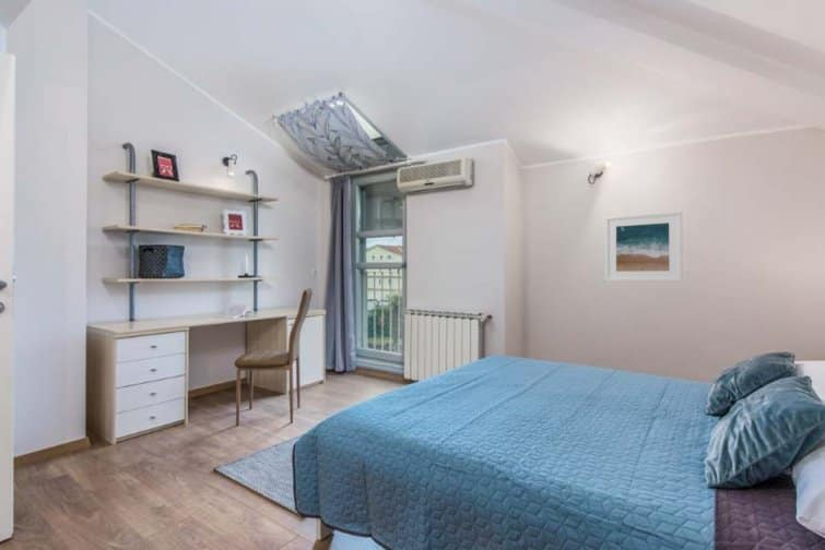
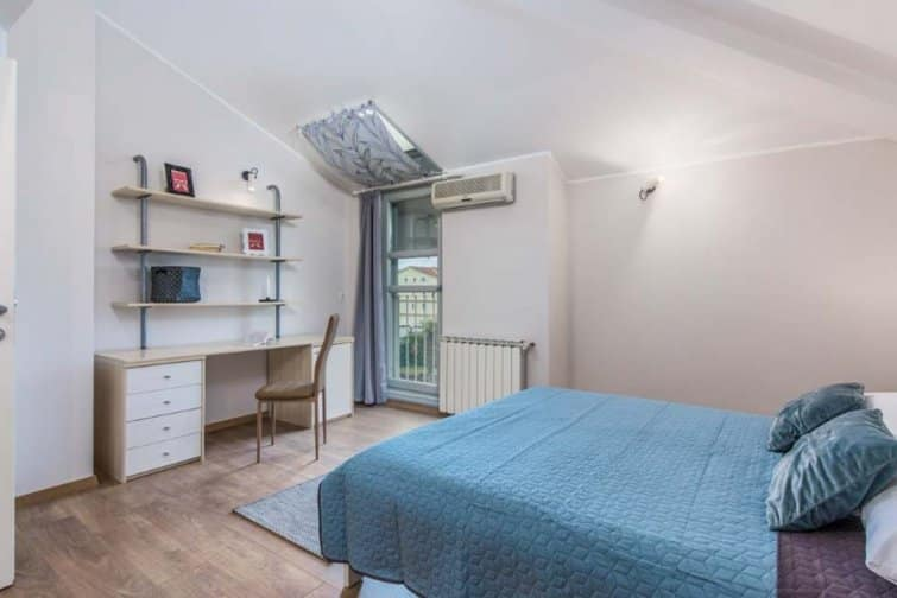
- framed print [604,210,684,283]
